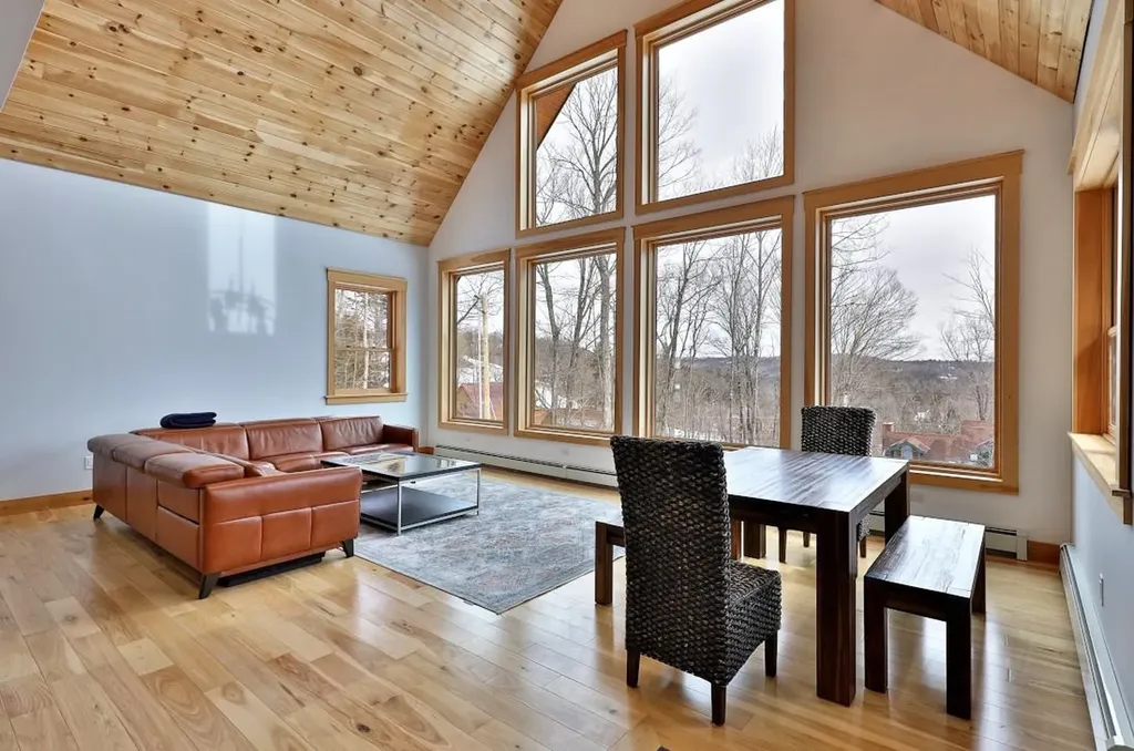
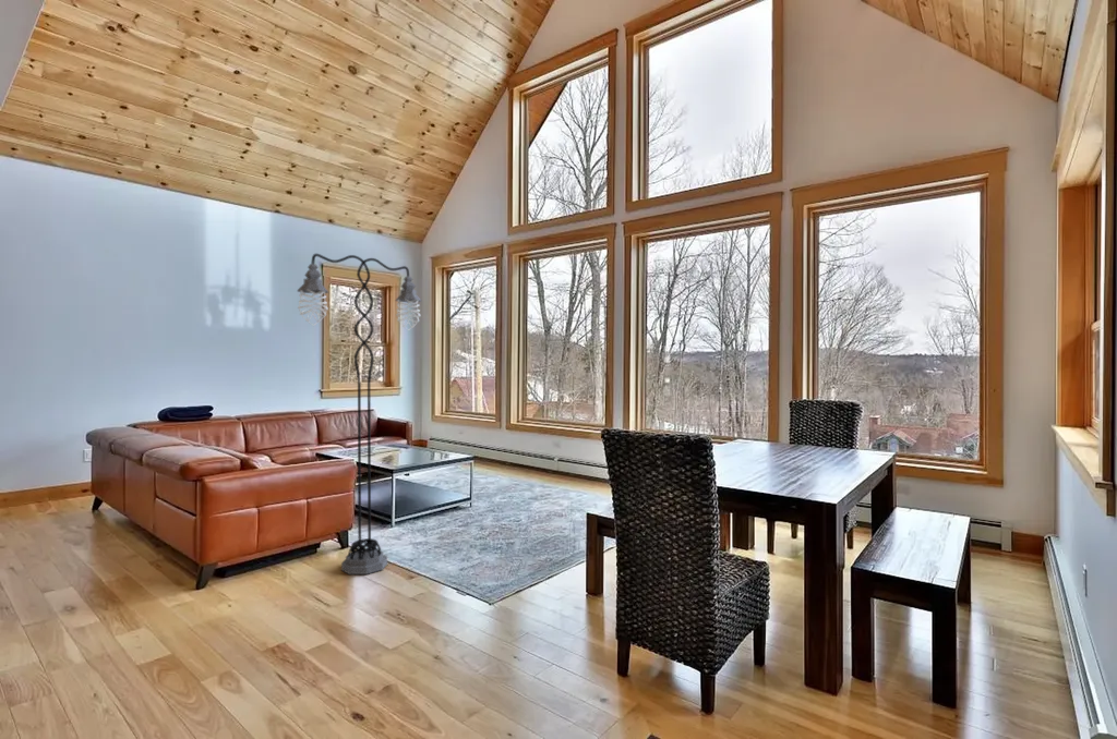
+ floor lamp [296,253,422,576]
